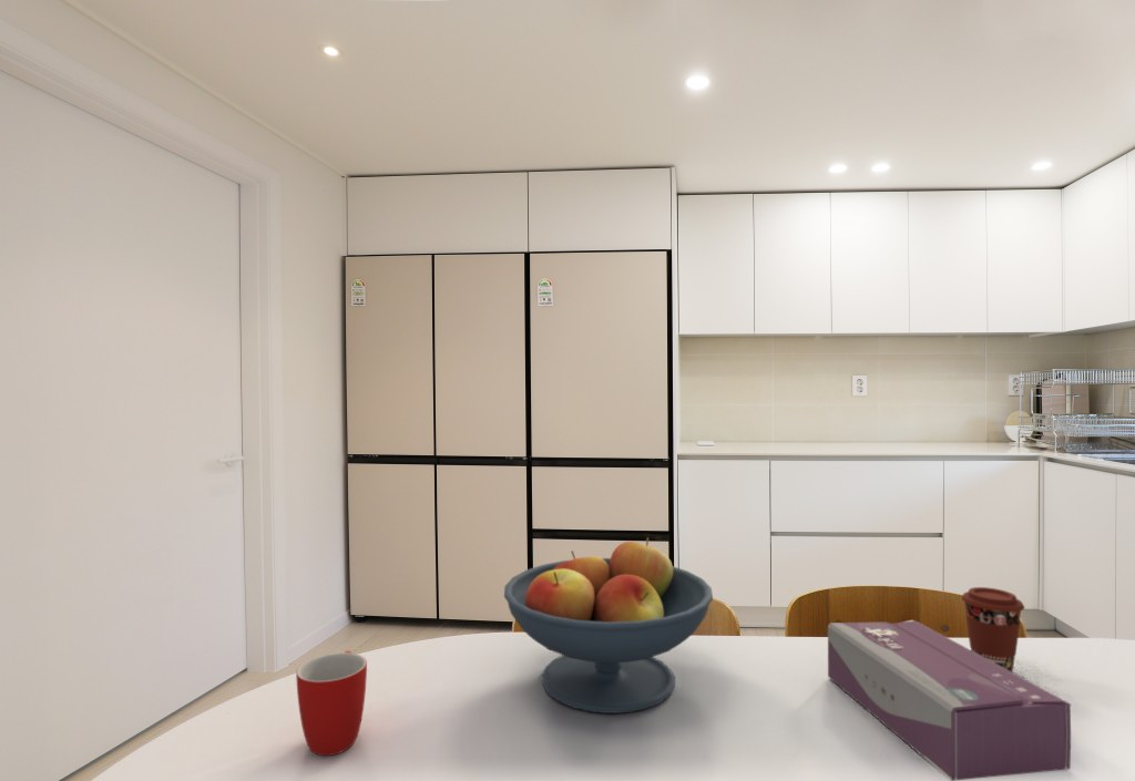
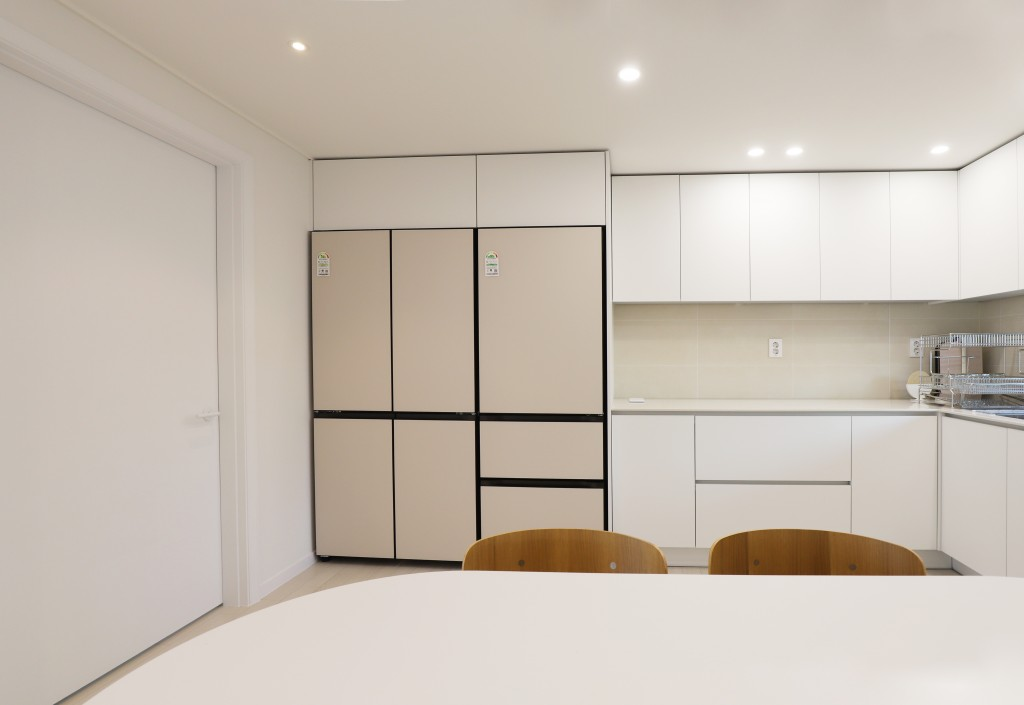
- mug [295,650,368,757]
- coffee cup [960,586,1025,672]
- fruit bowl [503,537,714,715]
- tissue box [827,619,1072,781]
